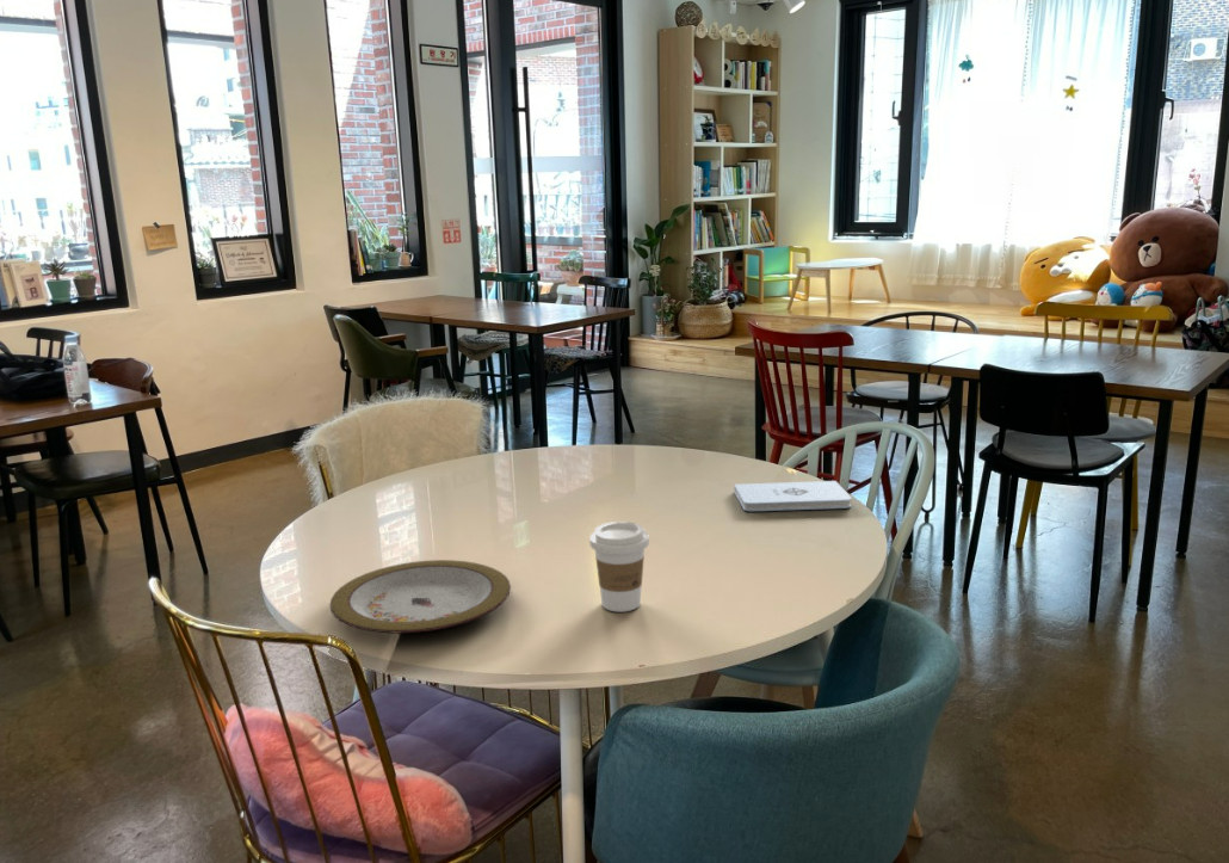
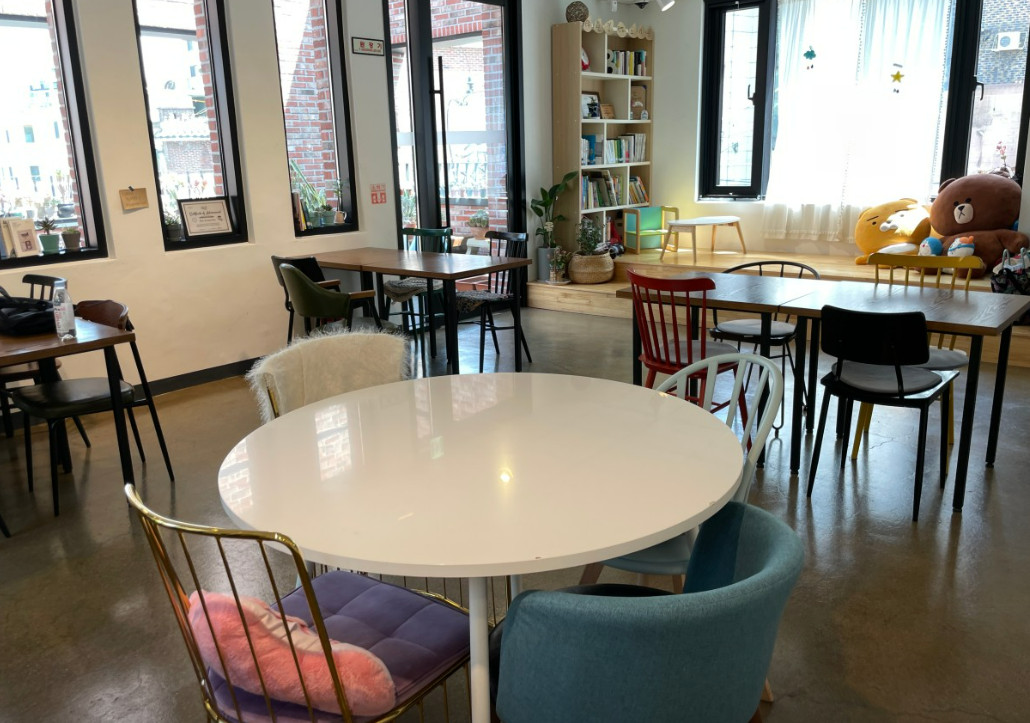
- notepad [734,480,852,512]
- coffee cup [588,520,650,614]
- plate [329,559,512,634]
